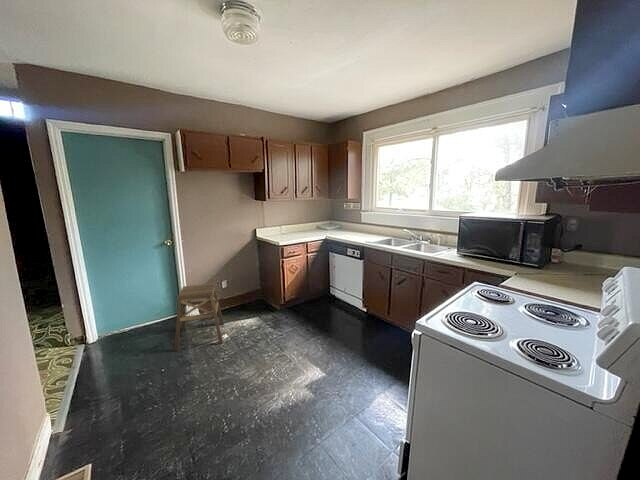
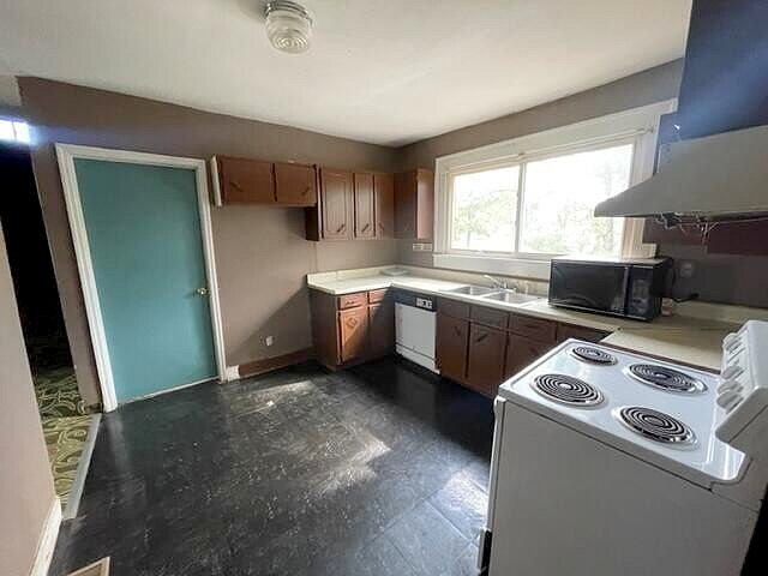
- stool [173,283,225,352]
